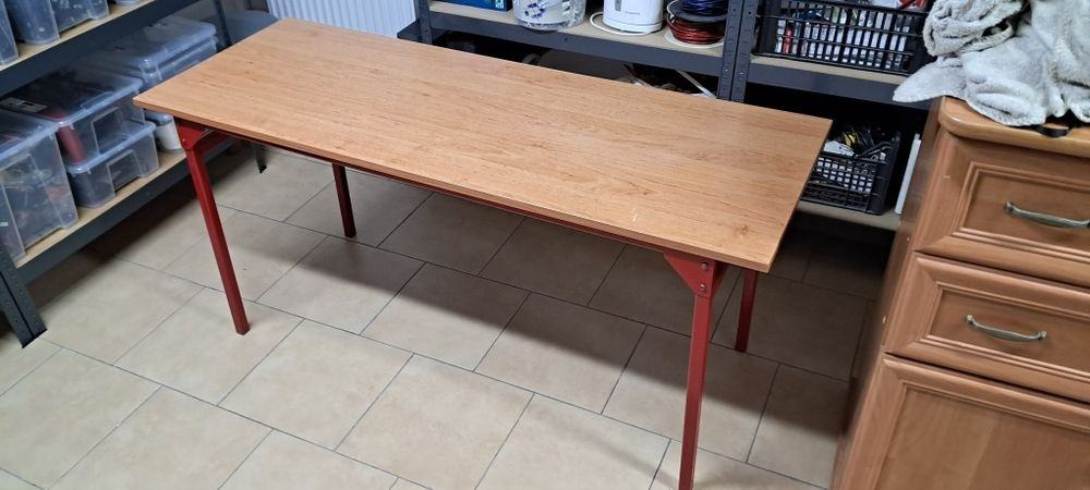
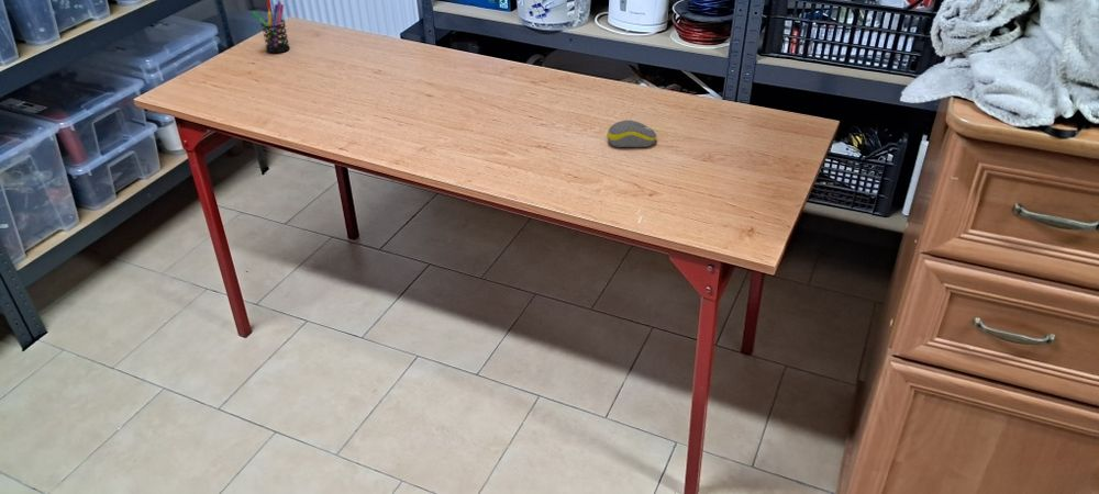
+ pen holder [252,0,291,54]
+ computer mouse [606,120,657,148]
